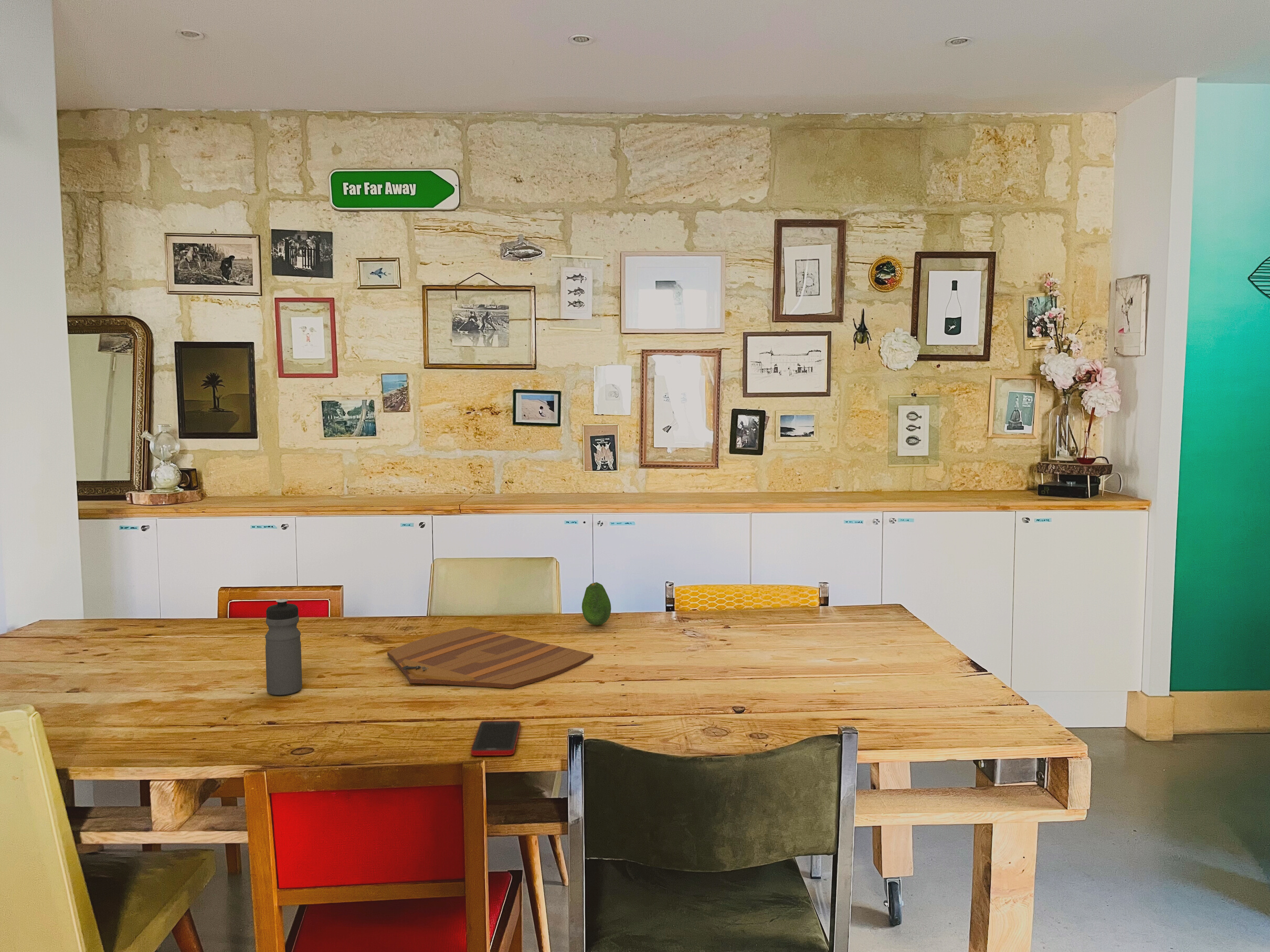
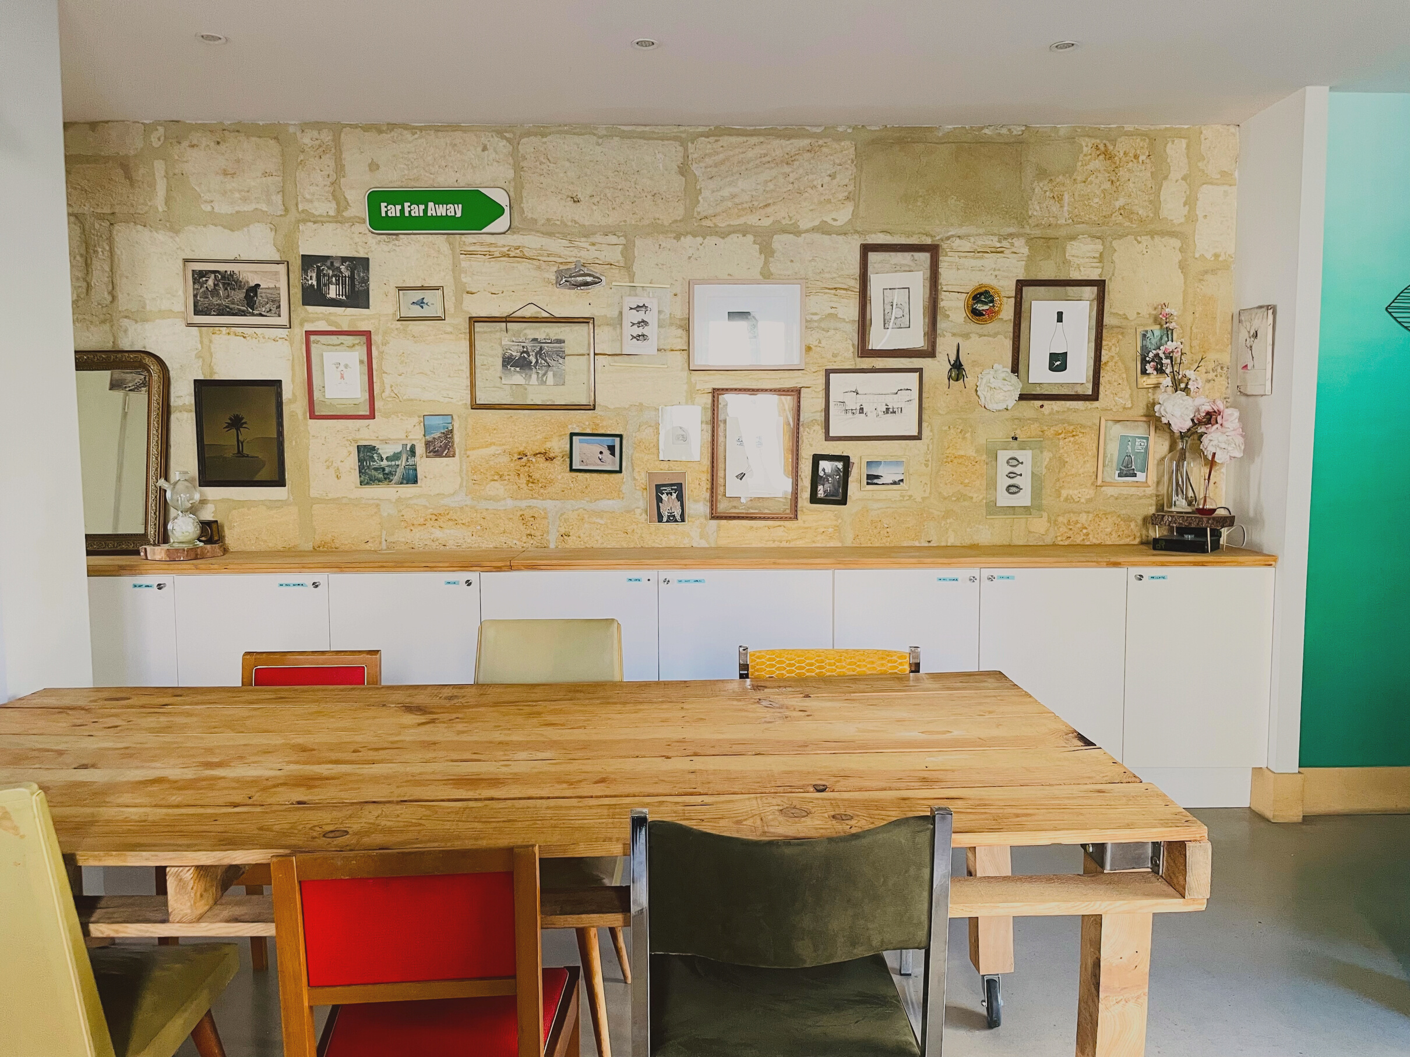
- fruit [581,582,611,626]
- water bottle [264,598,303,696]
- cell phone [470,720,521,756]
- cutting board [387,626,594,689]
